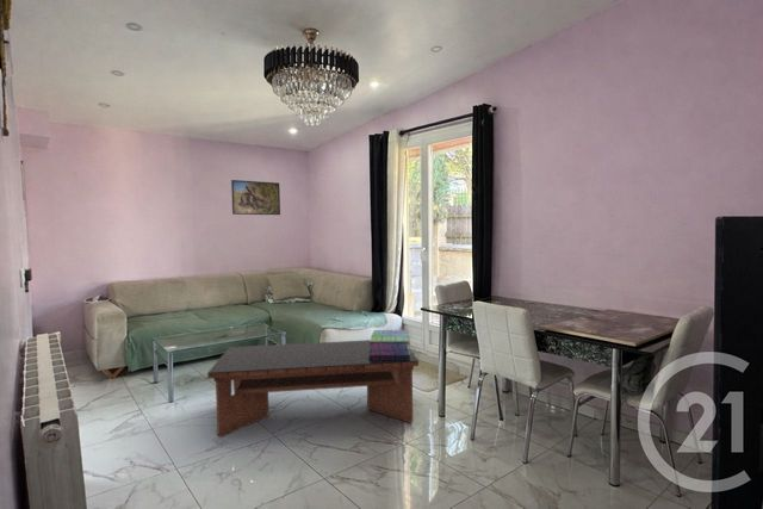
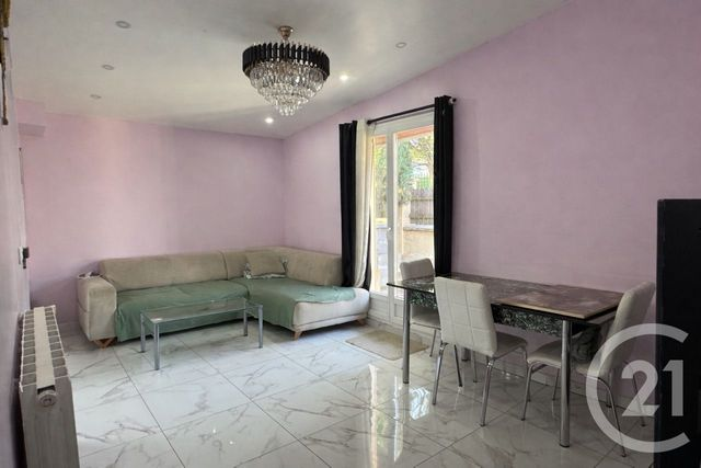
- stack of books [368,329,411,355]
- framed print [230,179,281,216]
- coffee table [206,339,420,439]
